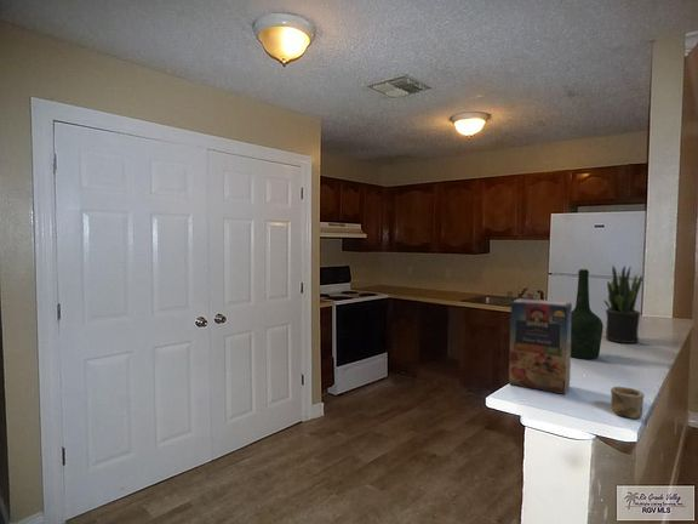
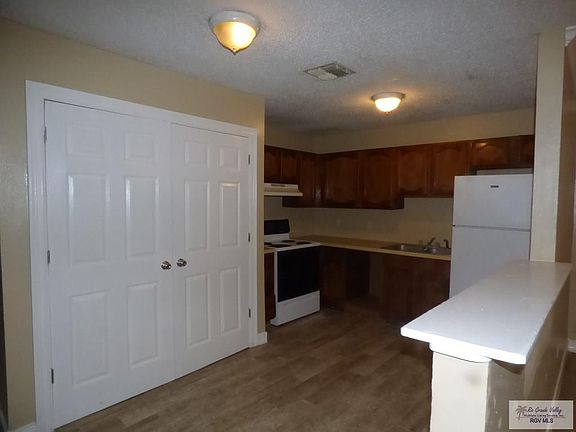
- potted plant [602,264,643,344]
- bottle [571,268,605,360]
- cereal box [508,297,646,420]
